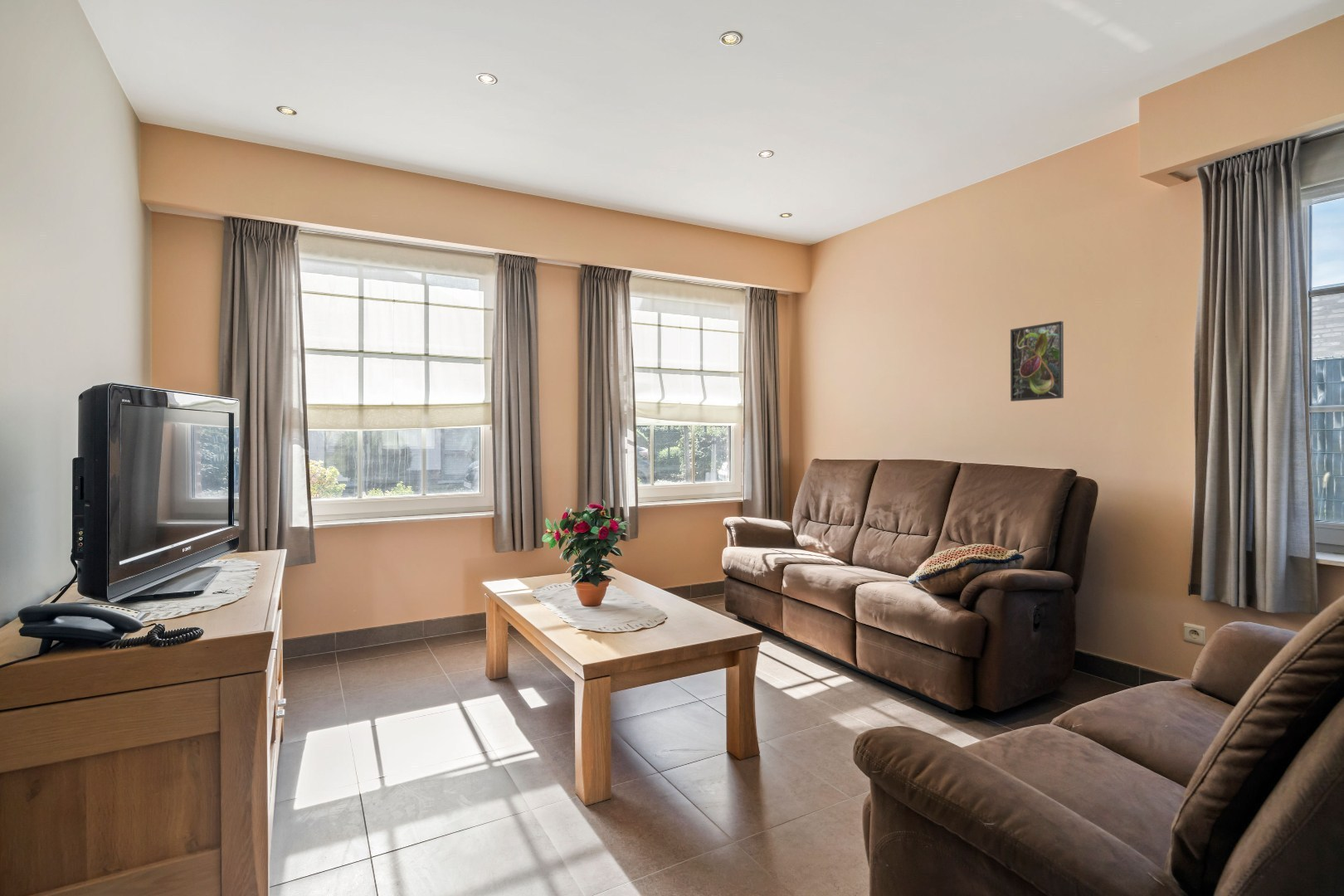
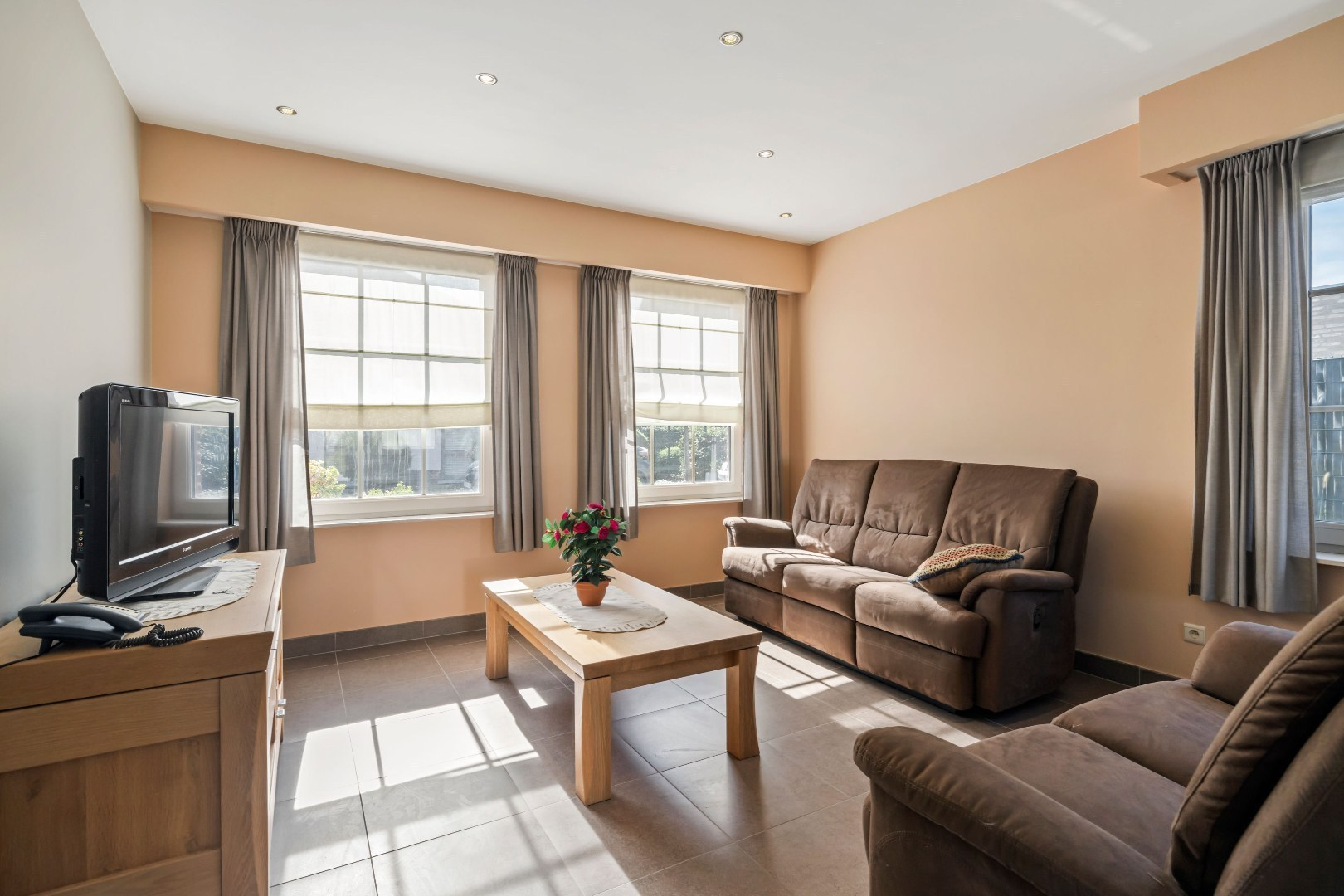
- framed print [1010,320,1064,402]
